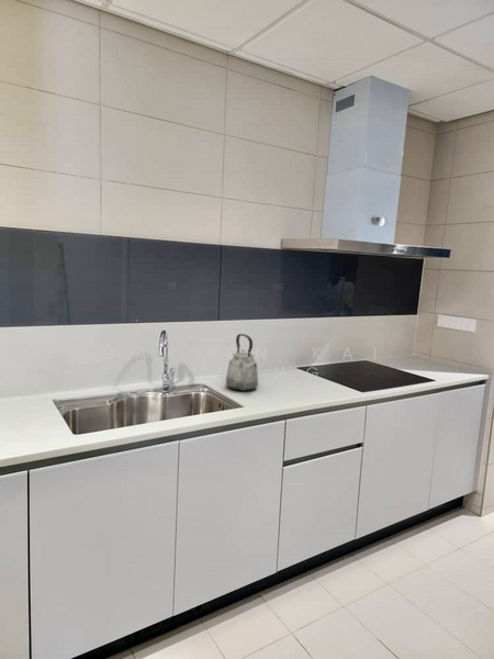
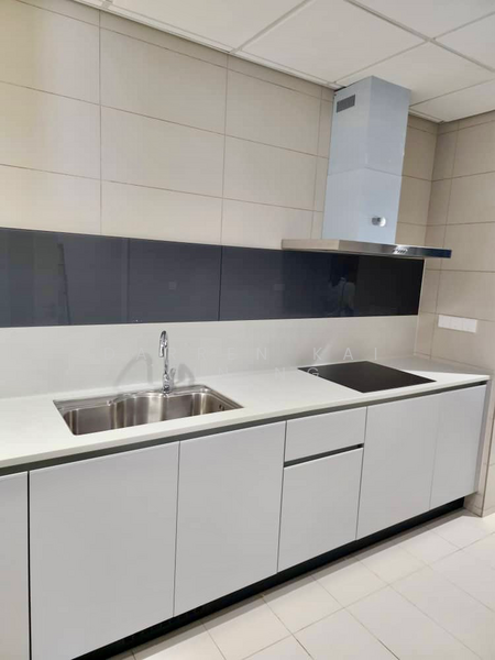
- kettle [225,333,259,392]
